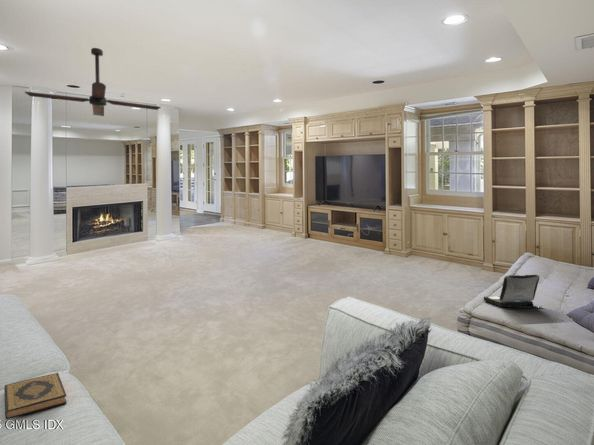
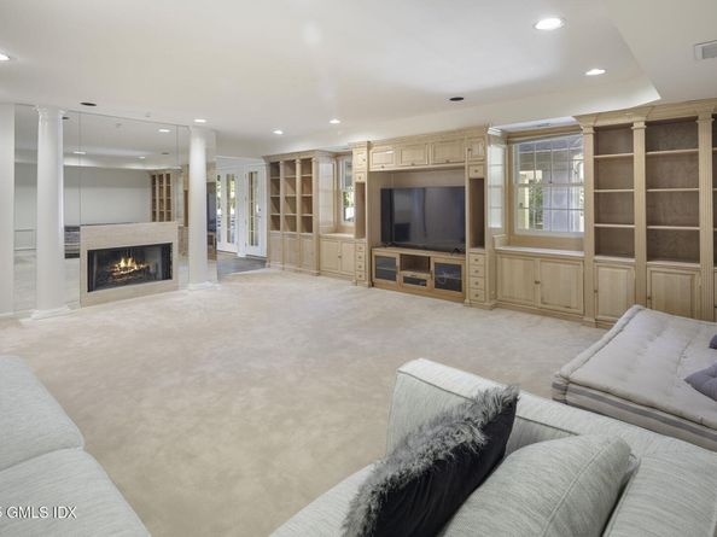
- ceiling fan [24,47,162,117]
- laptop [483,274,543,309]
- hardback book [3,372,68,420]
